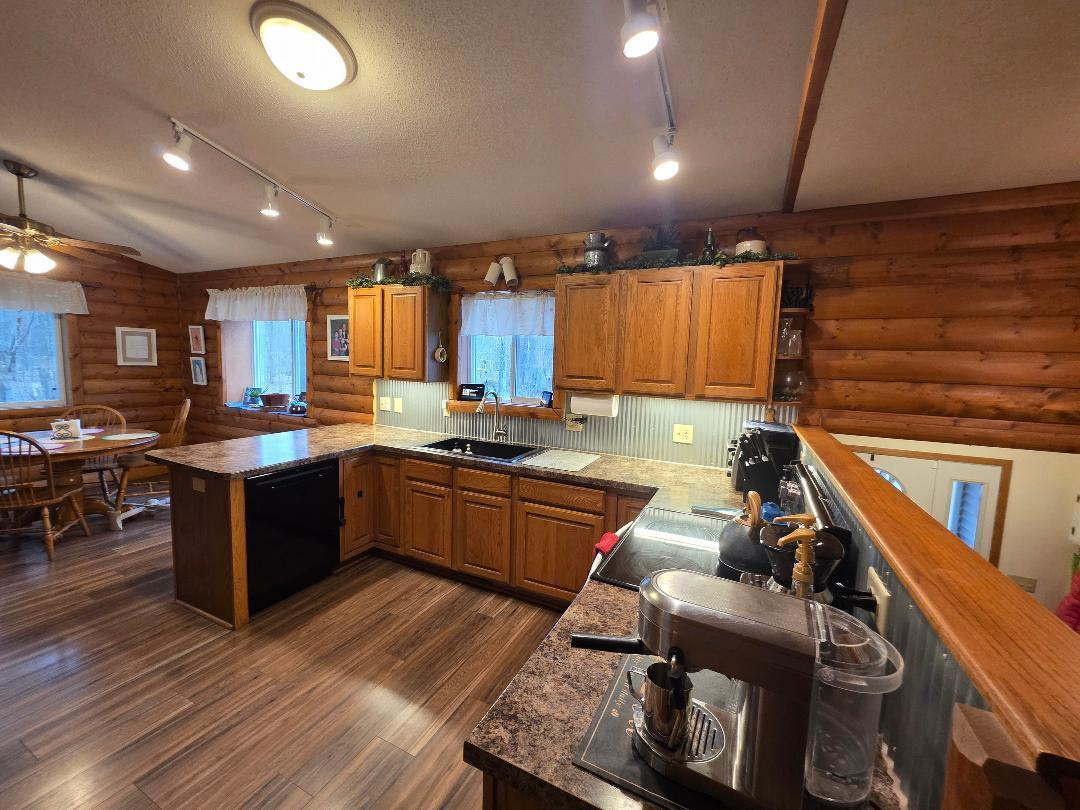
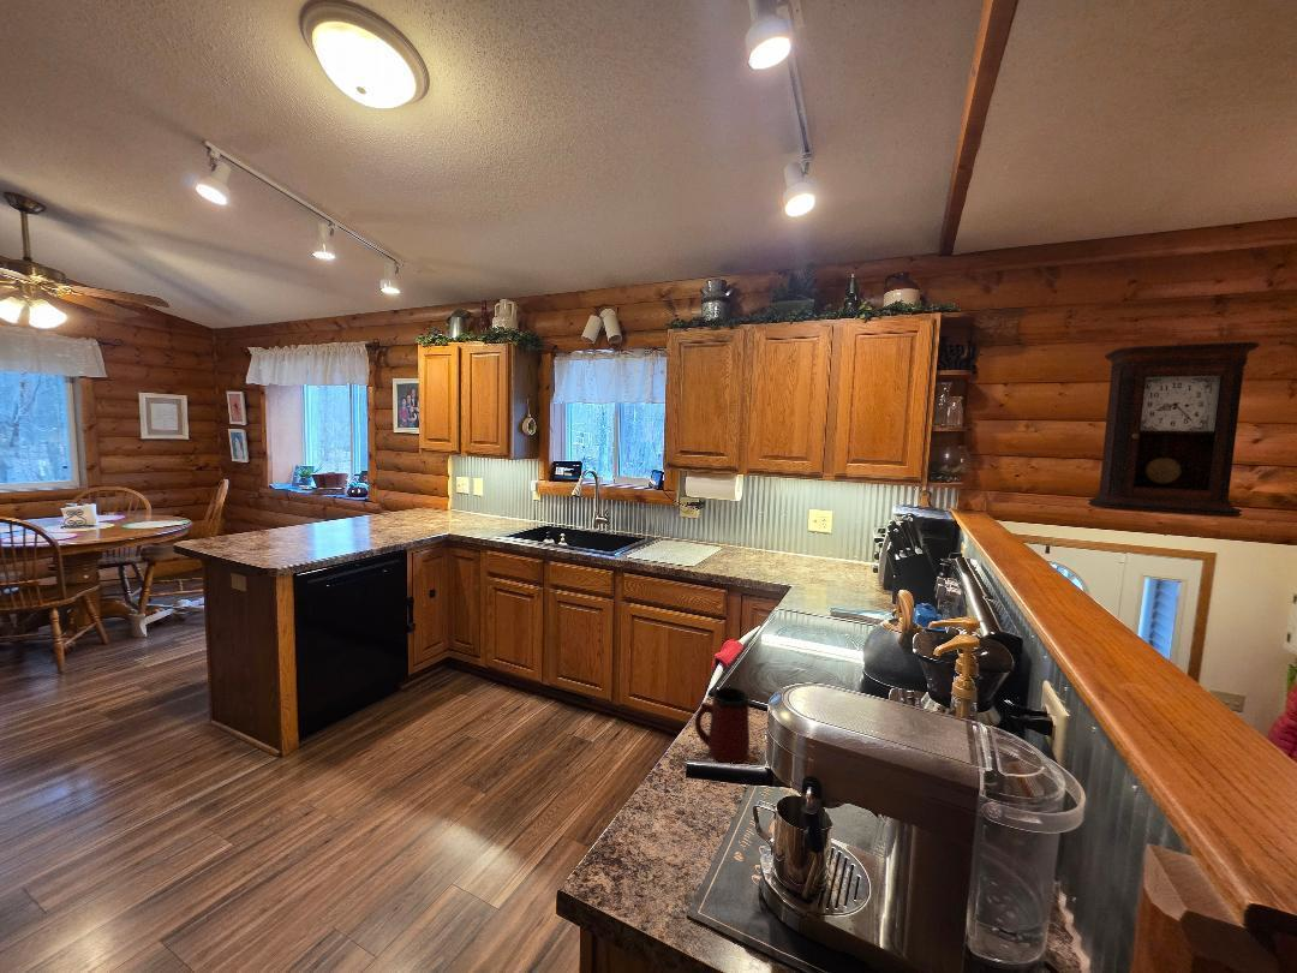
+ mug [694,686,751,764]
+ pendulum clock [1087,341,1261,519]
